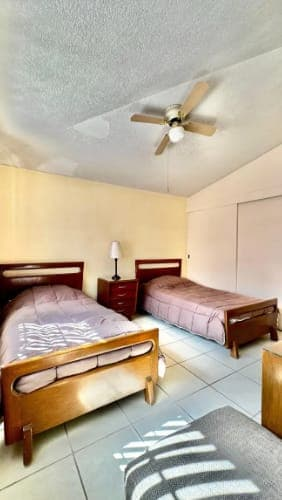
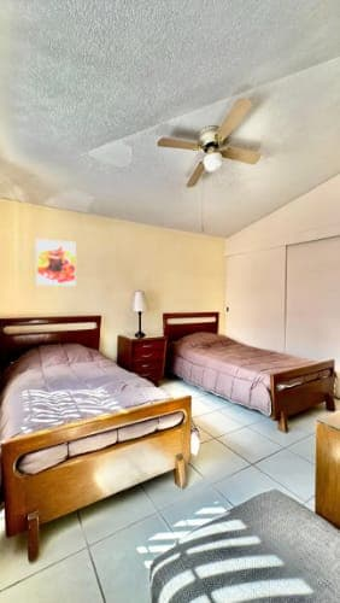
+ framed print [35,238,77,287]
